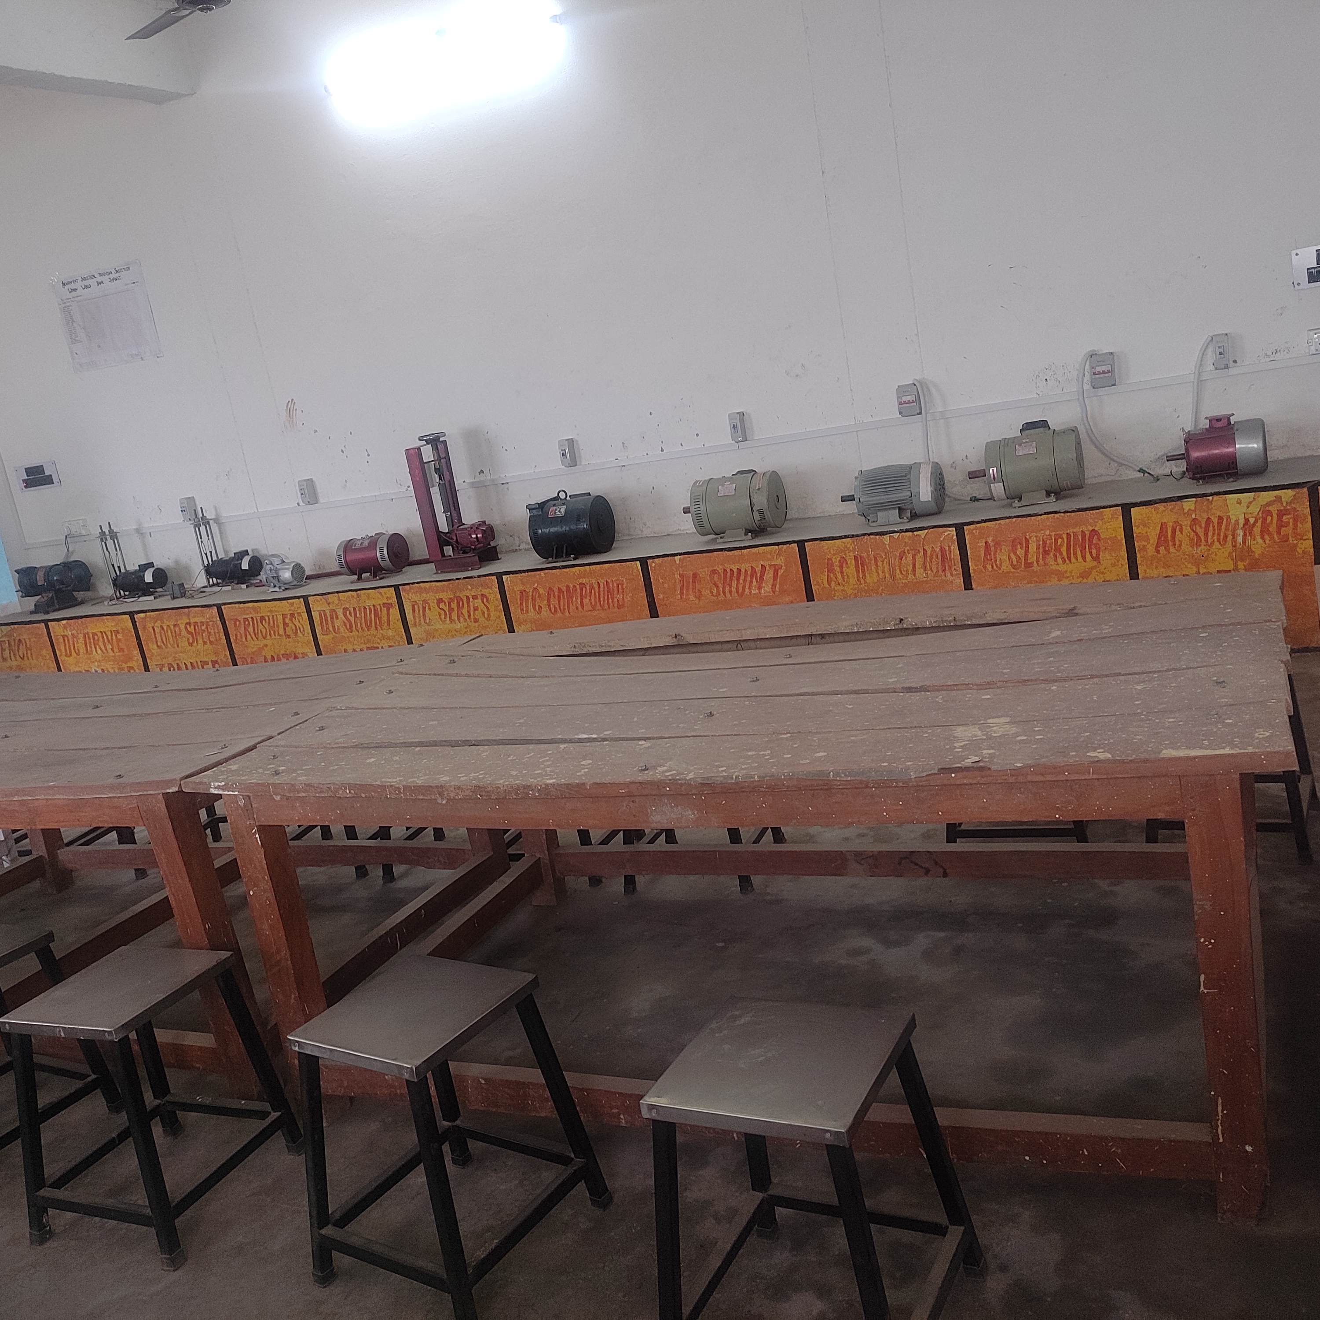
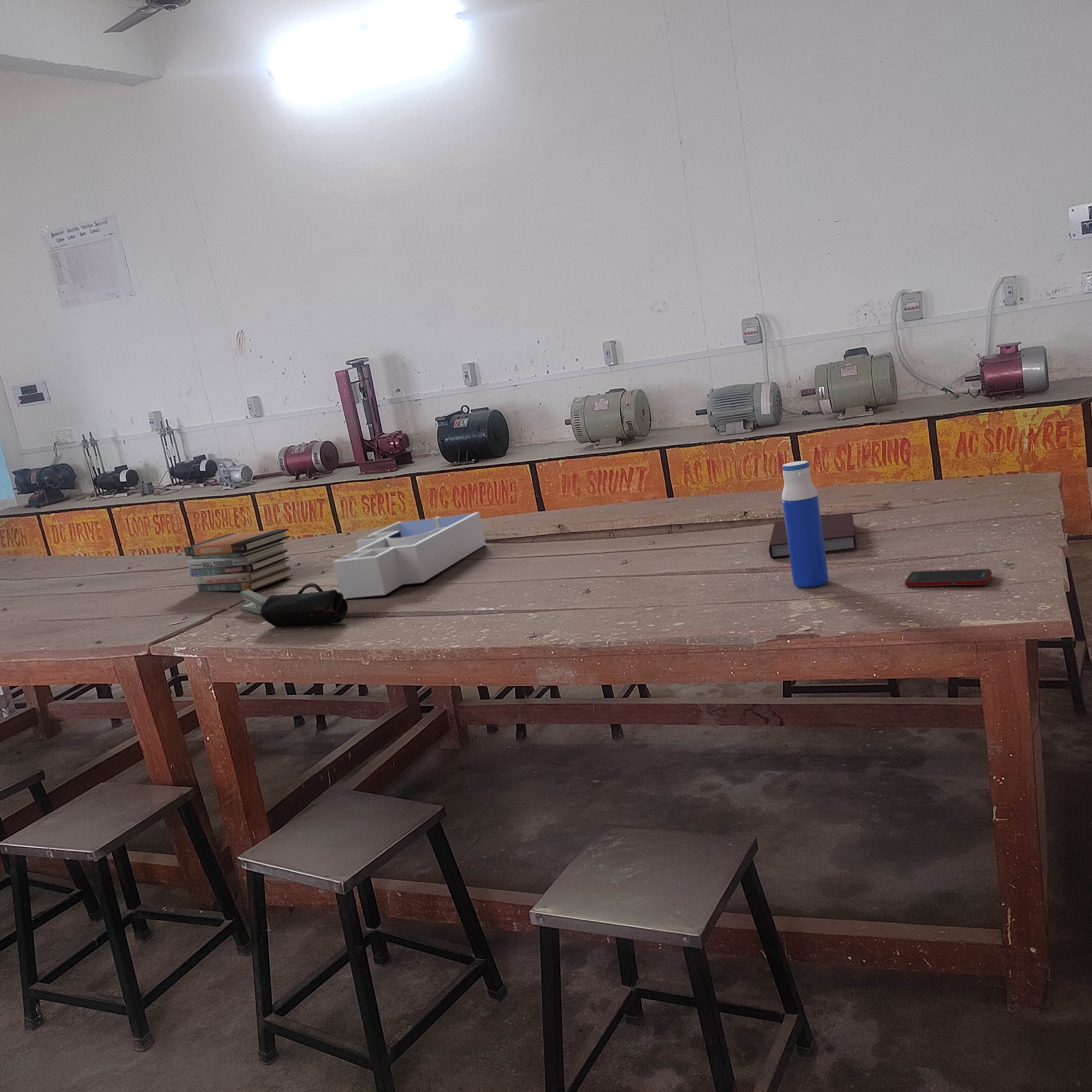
+ pencil case [260,583,348,627]
+ water bottle [782,460,829,588]
+ notebook [769,512,857,558]
+ stapler [240,590,268,615]
+ book stack [184,529,293,591]
+ desk organizer [332,511,486,599]
+ cell phone [905,569,992,587]
